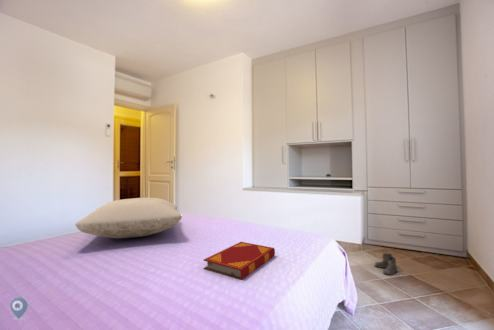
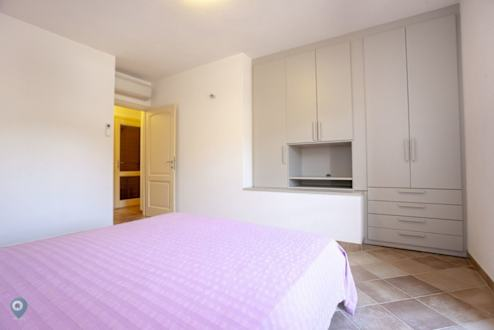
- pillow [74,197,183,239]
- boots [374,252,399,276]
- hardback book [203,241,276,281]
